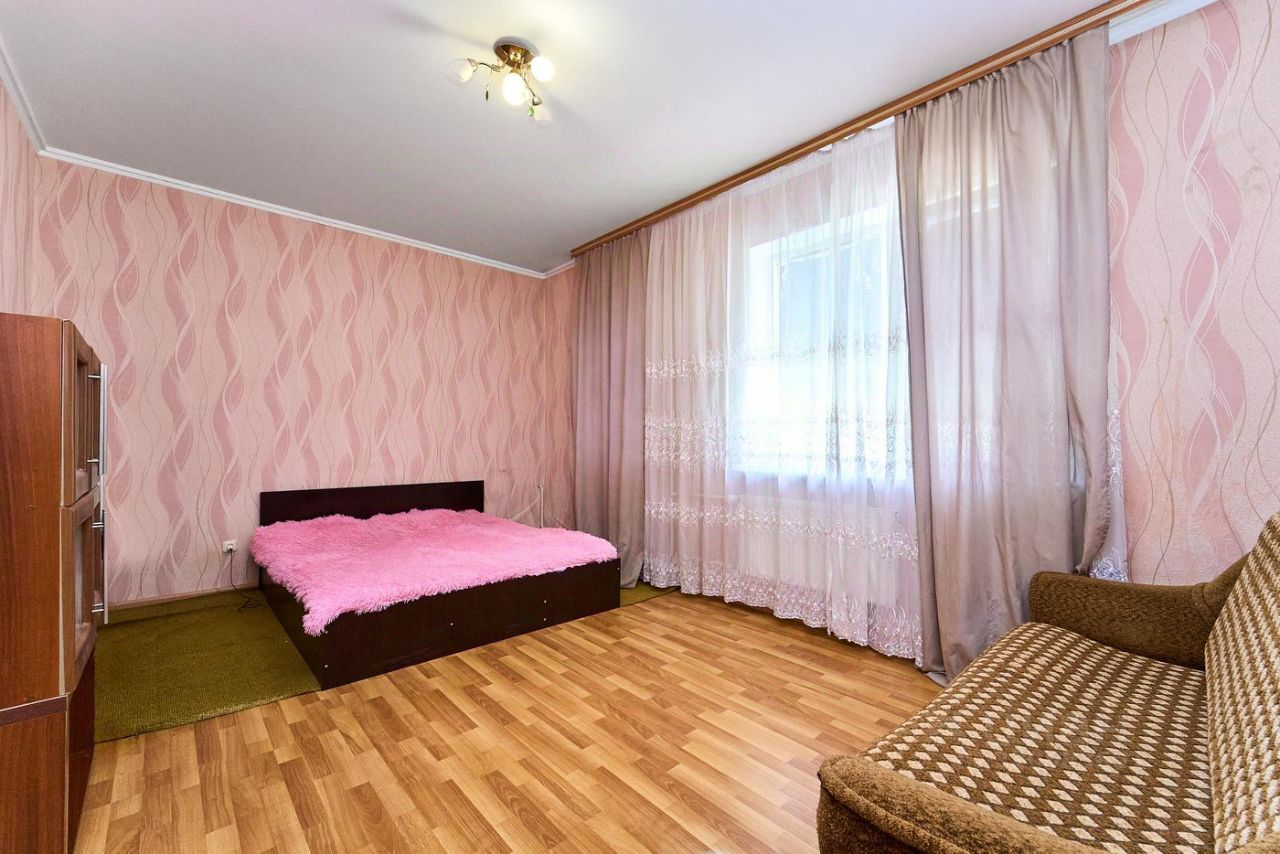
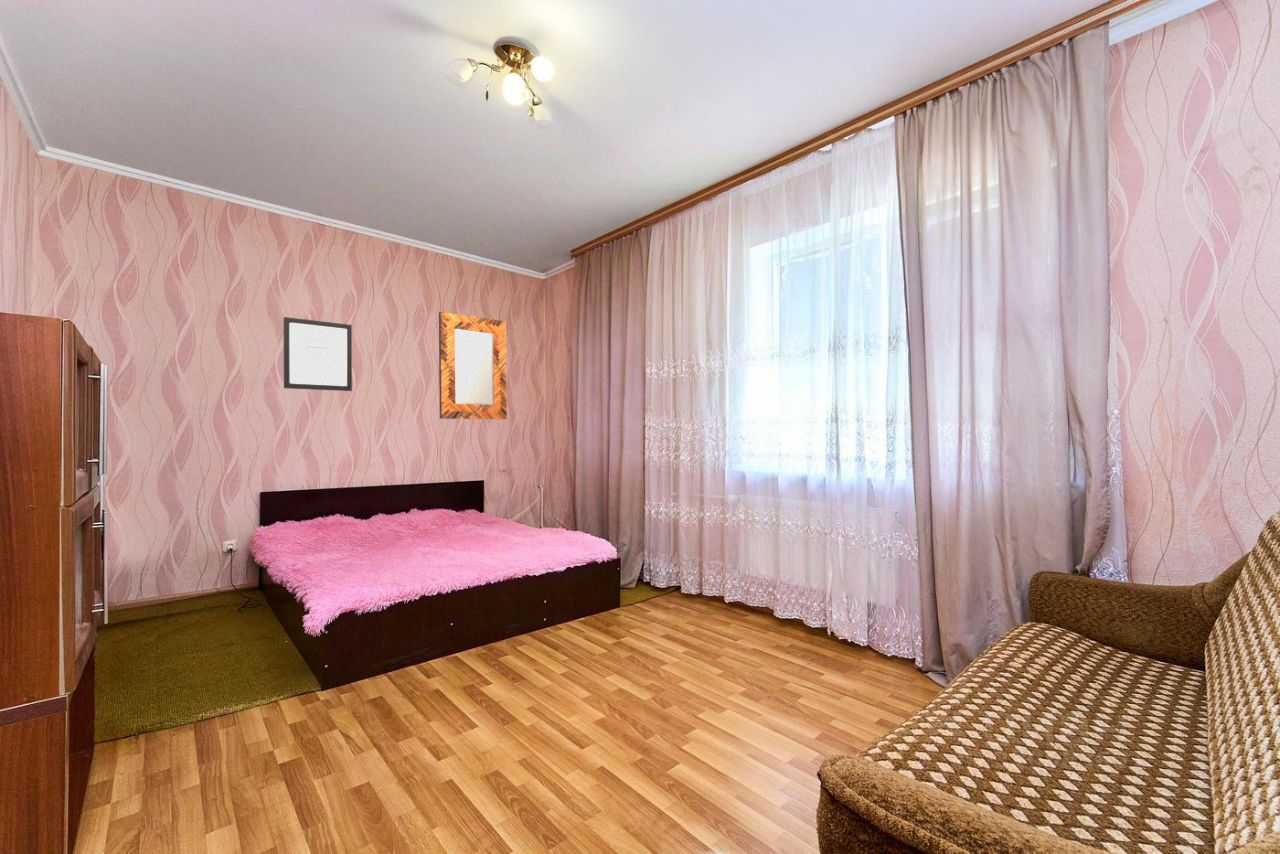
+ home mirror [438,311,508,420]
+ wall art [283,316,353,392]
